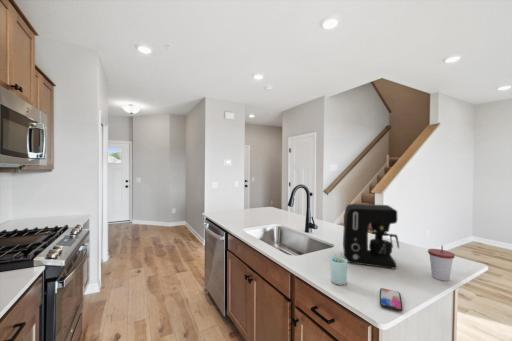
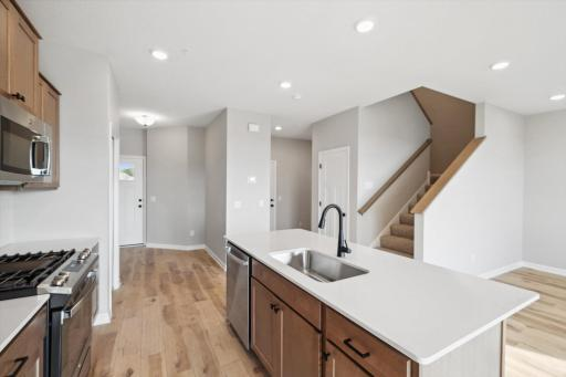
- smartphone [379,287,404,312]
- cup [329,255,348,286]
- cup [427,245,456,282]
- coffee maker [342,203,400,270]
